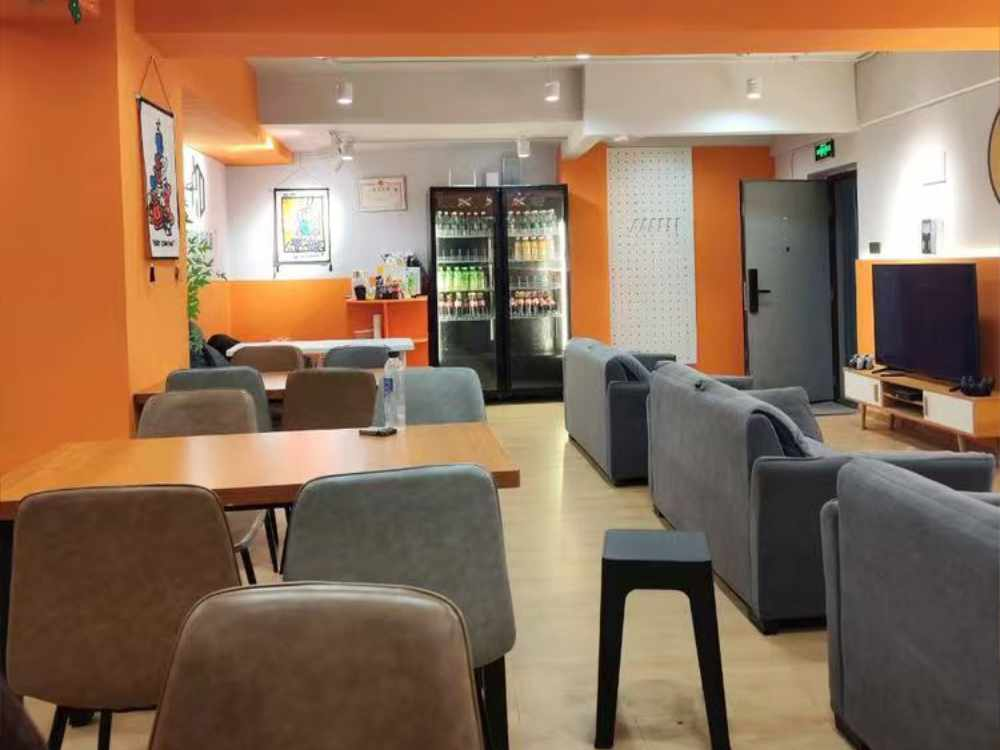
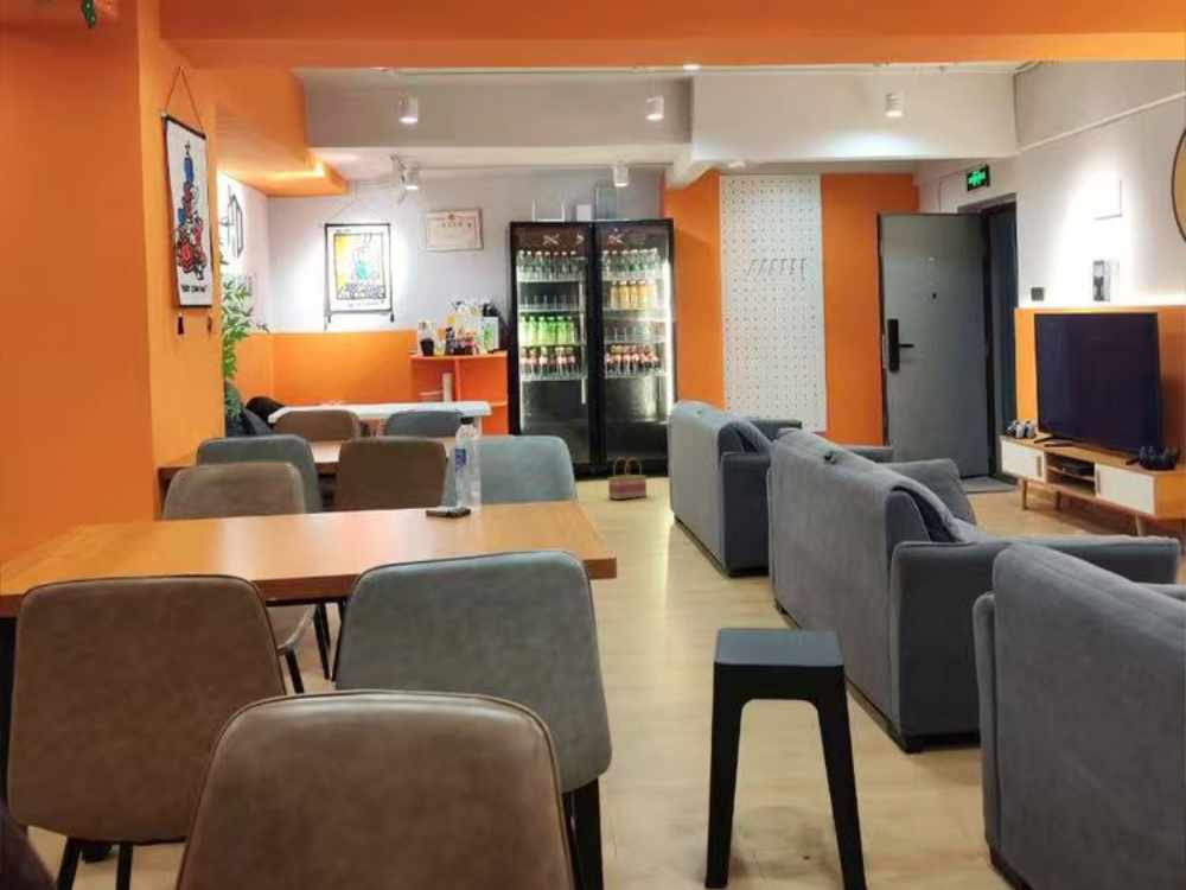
+ basket [606,456,648,501]
